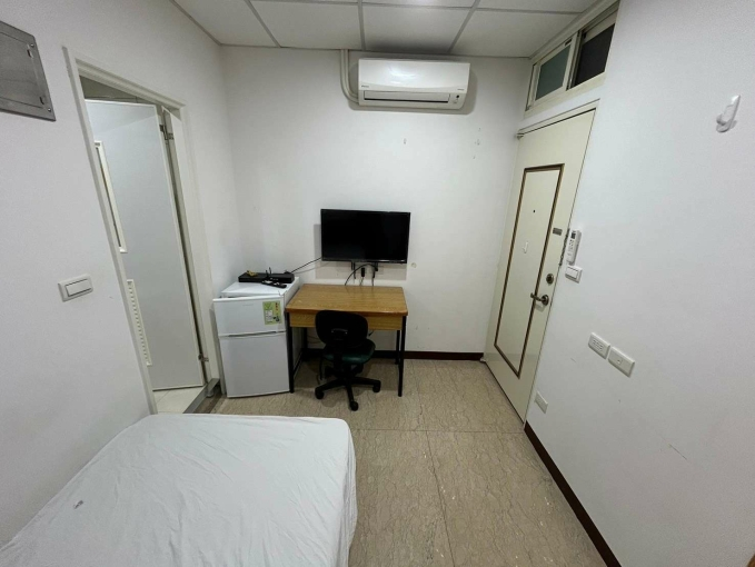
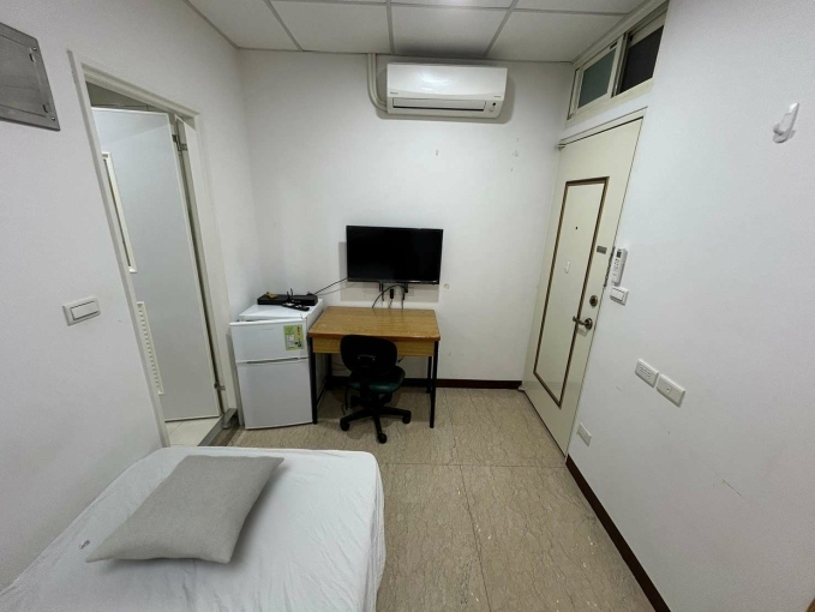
+ pillow [84,454,286,565]
